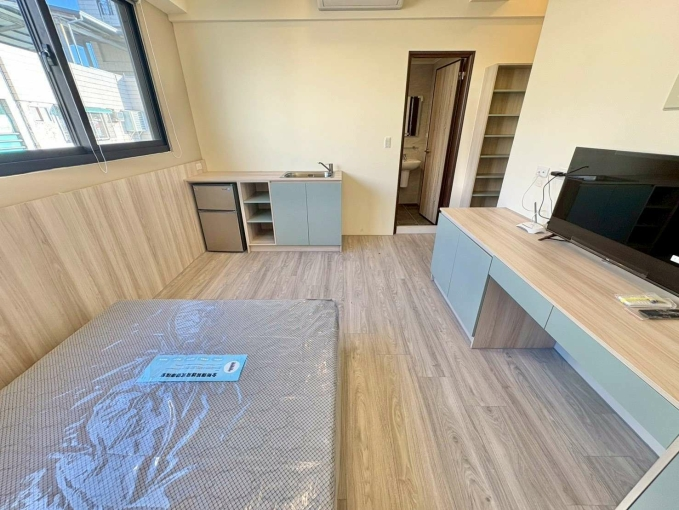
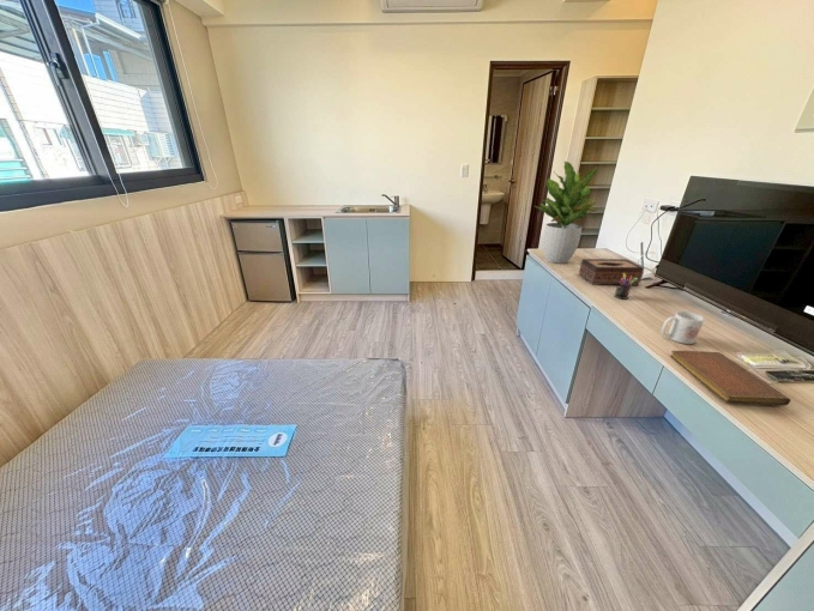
+ notebook [669,350,792,407]
+ tissue box [578,258,645,286]
+ pen holder [613,273,638,301]
+ mug [661,310,705,345]
+ potted plant [533,161,607,265]
